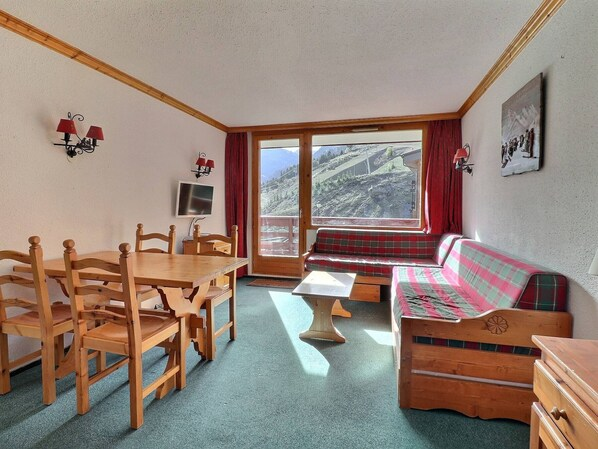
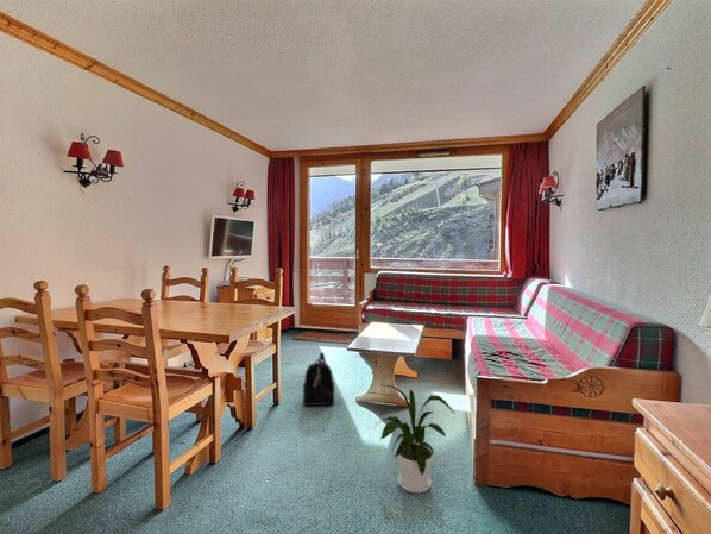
+ house plant [375,383,455,494]
+ backpack [302,351,336,407]
